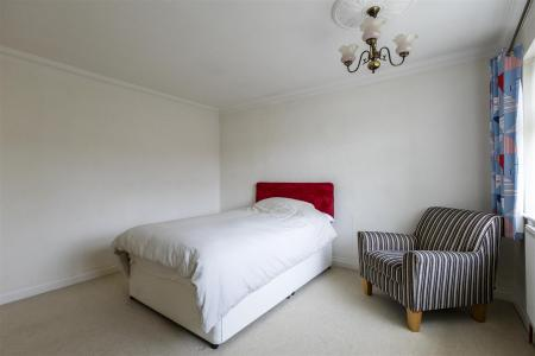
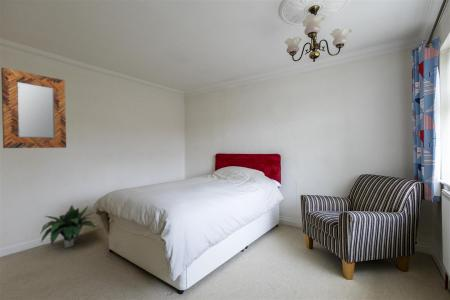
+ home mirror [0,67,67,149]
+ potted plant [39,204,97,249]
